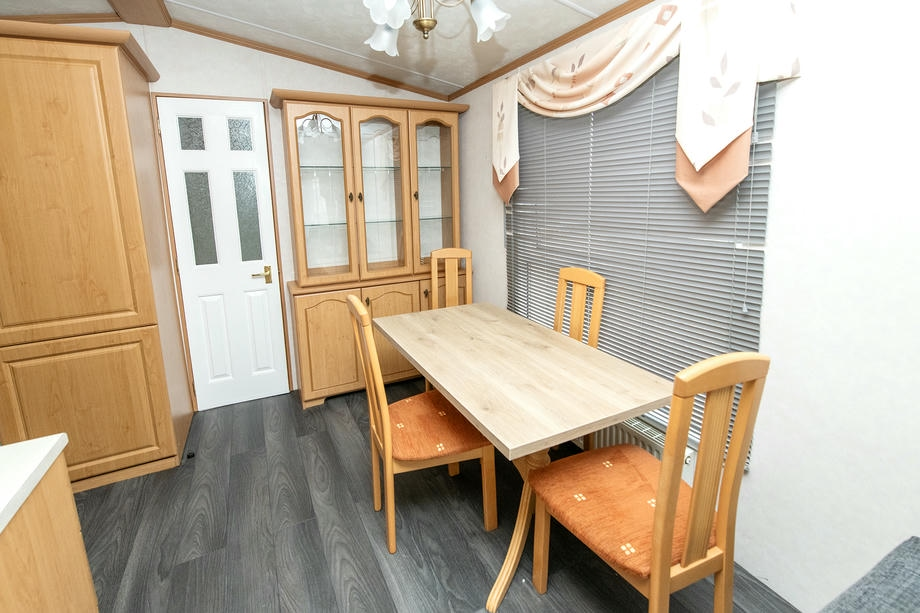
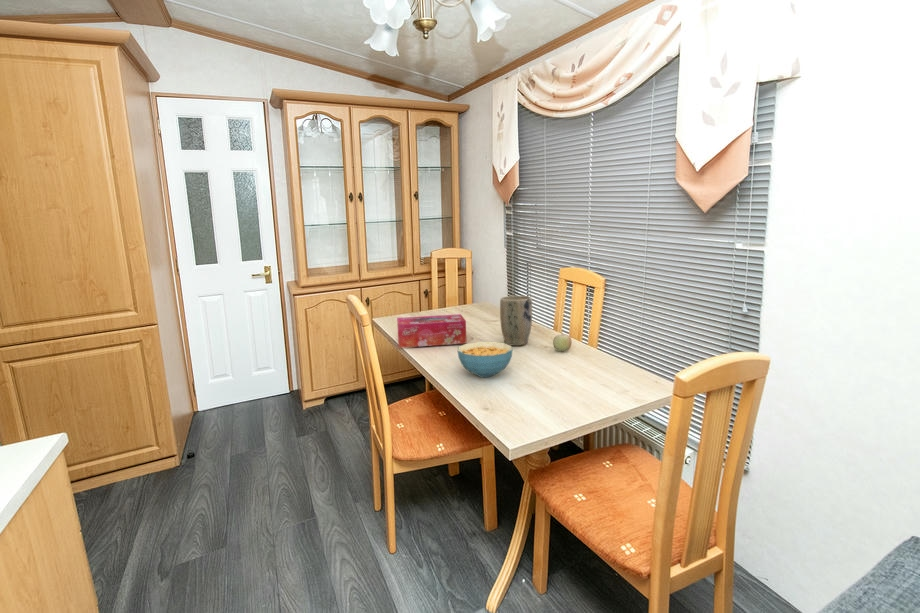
+ cereal bowl [457,341,513,378]
+ fruit [552,333,573,352]
+ plant pot [499,295,533,347]
+ tissue box [396,313,467,349]
